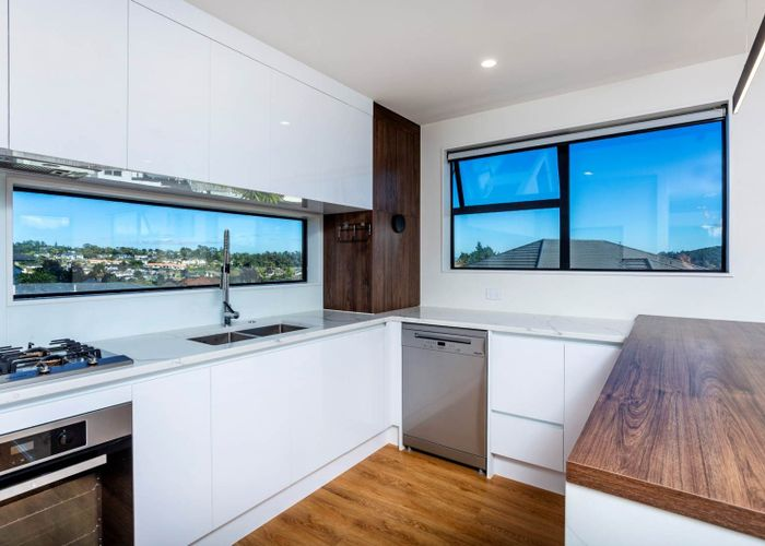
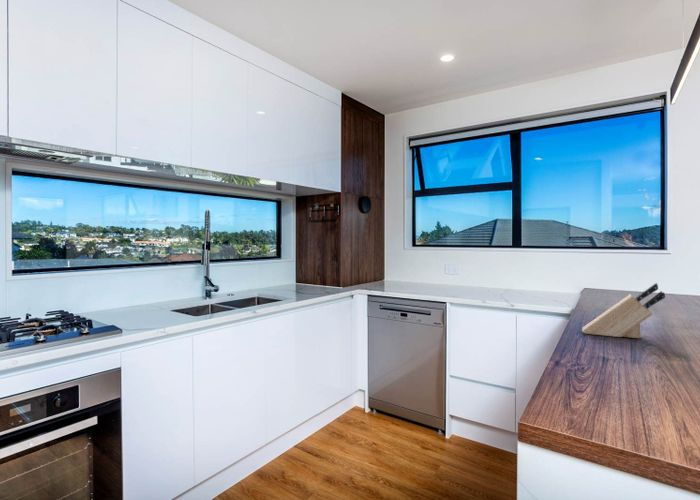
+ knife block [581,282,666,339]
